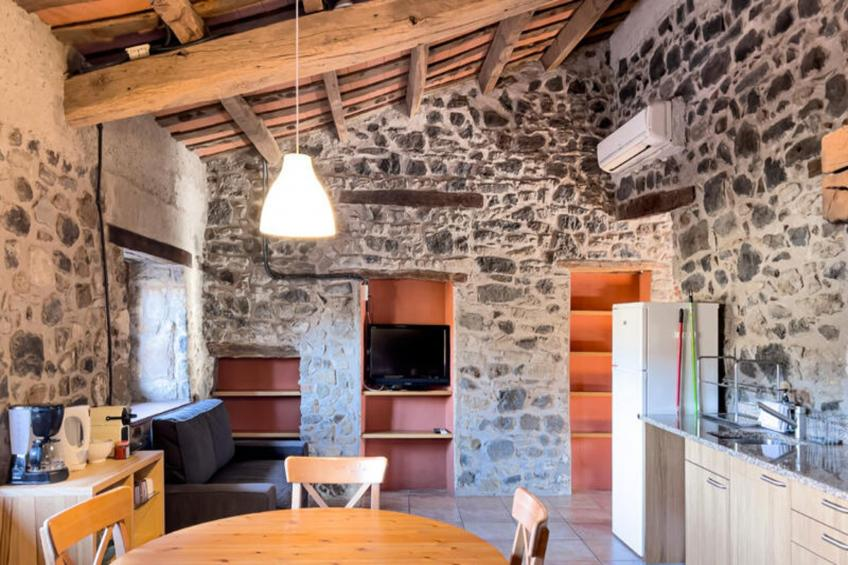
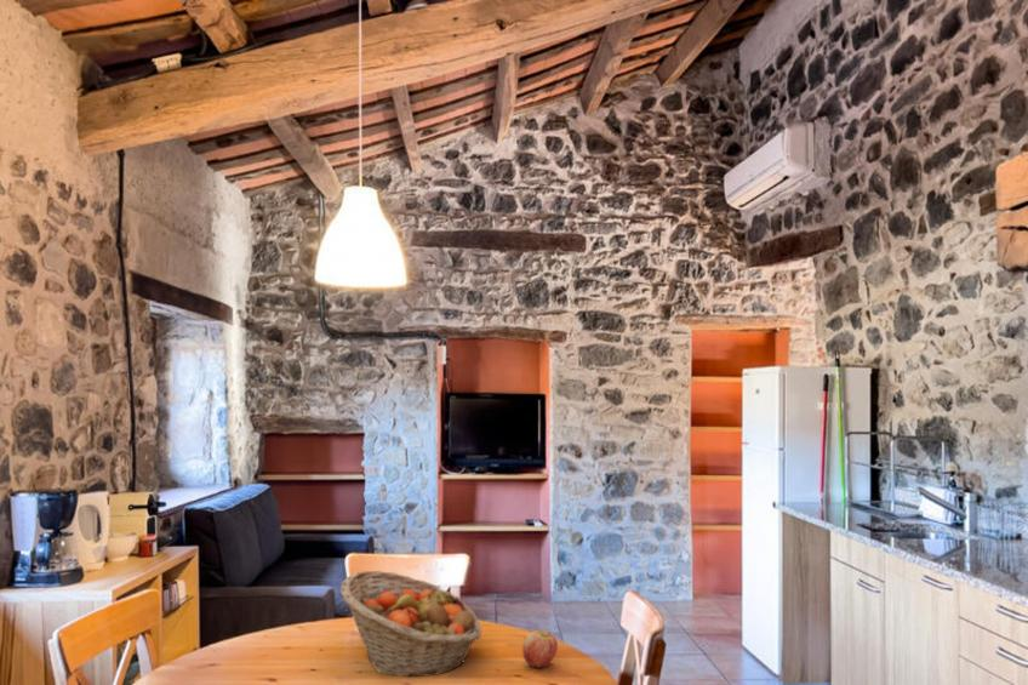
+ fruit basket [339,570,482,678]
+ apple [521,629,559,669]
